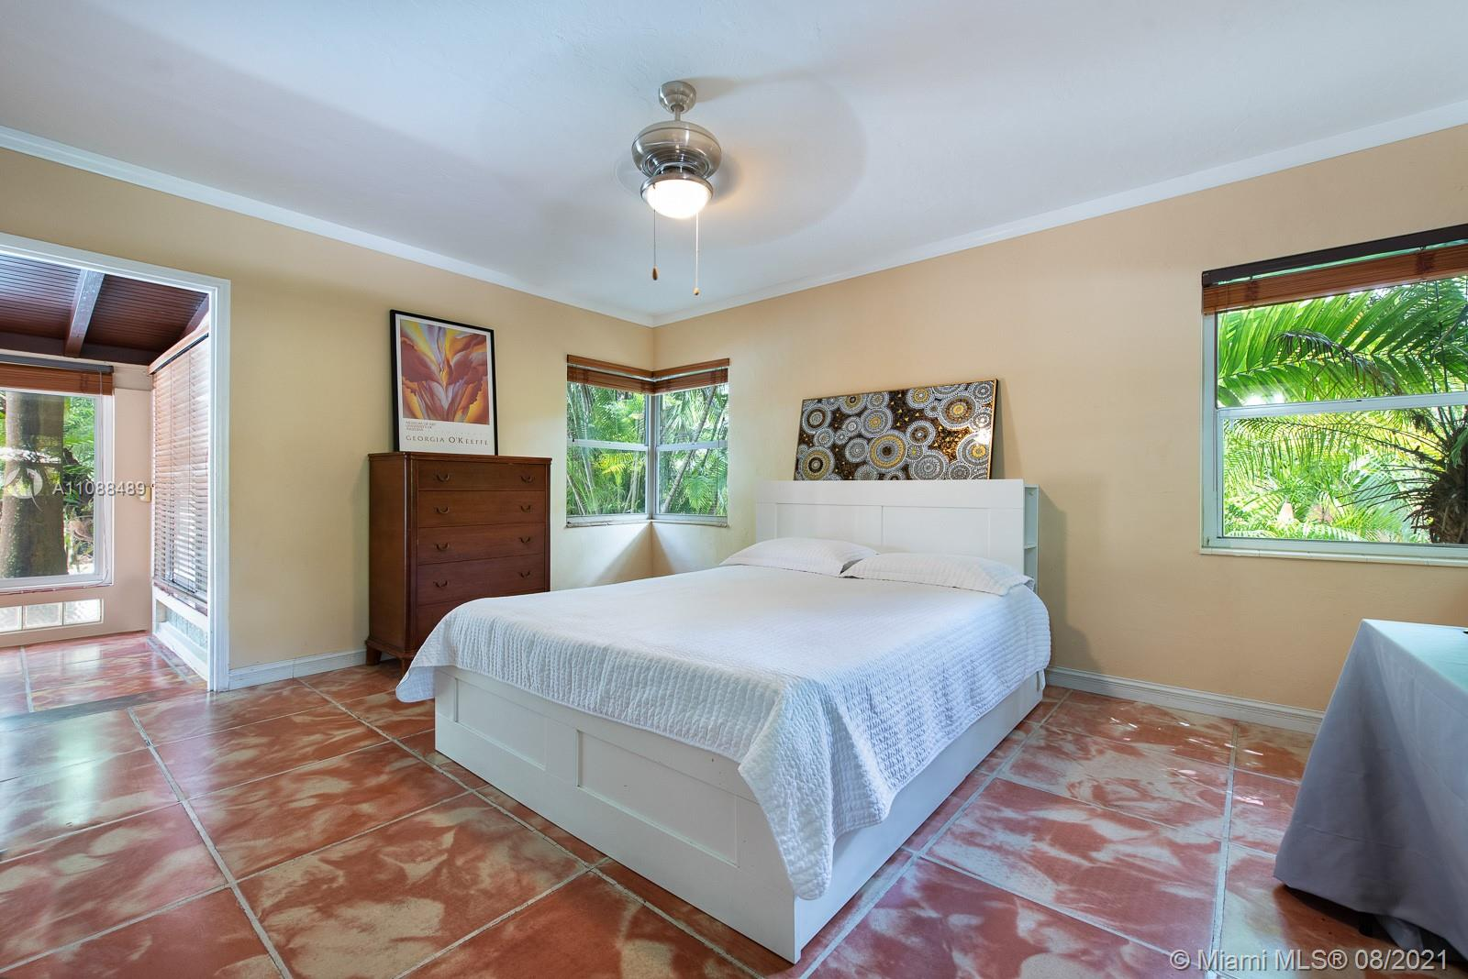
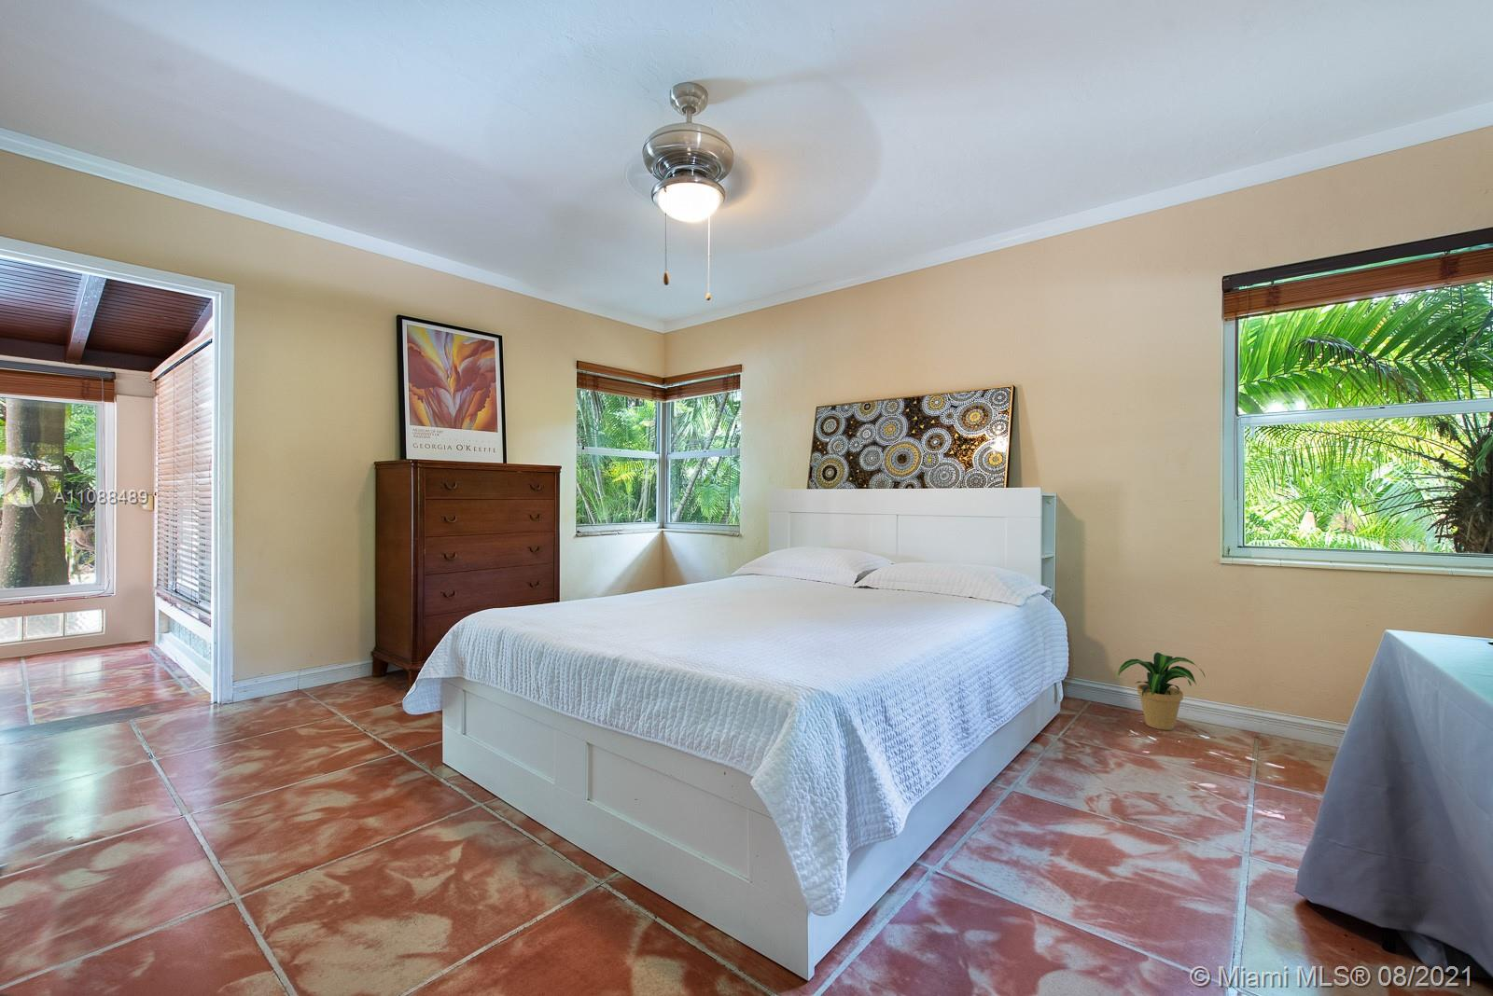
+ potted plant [1117,651,1205,731]
